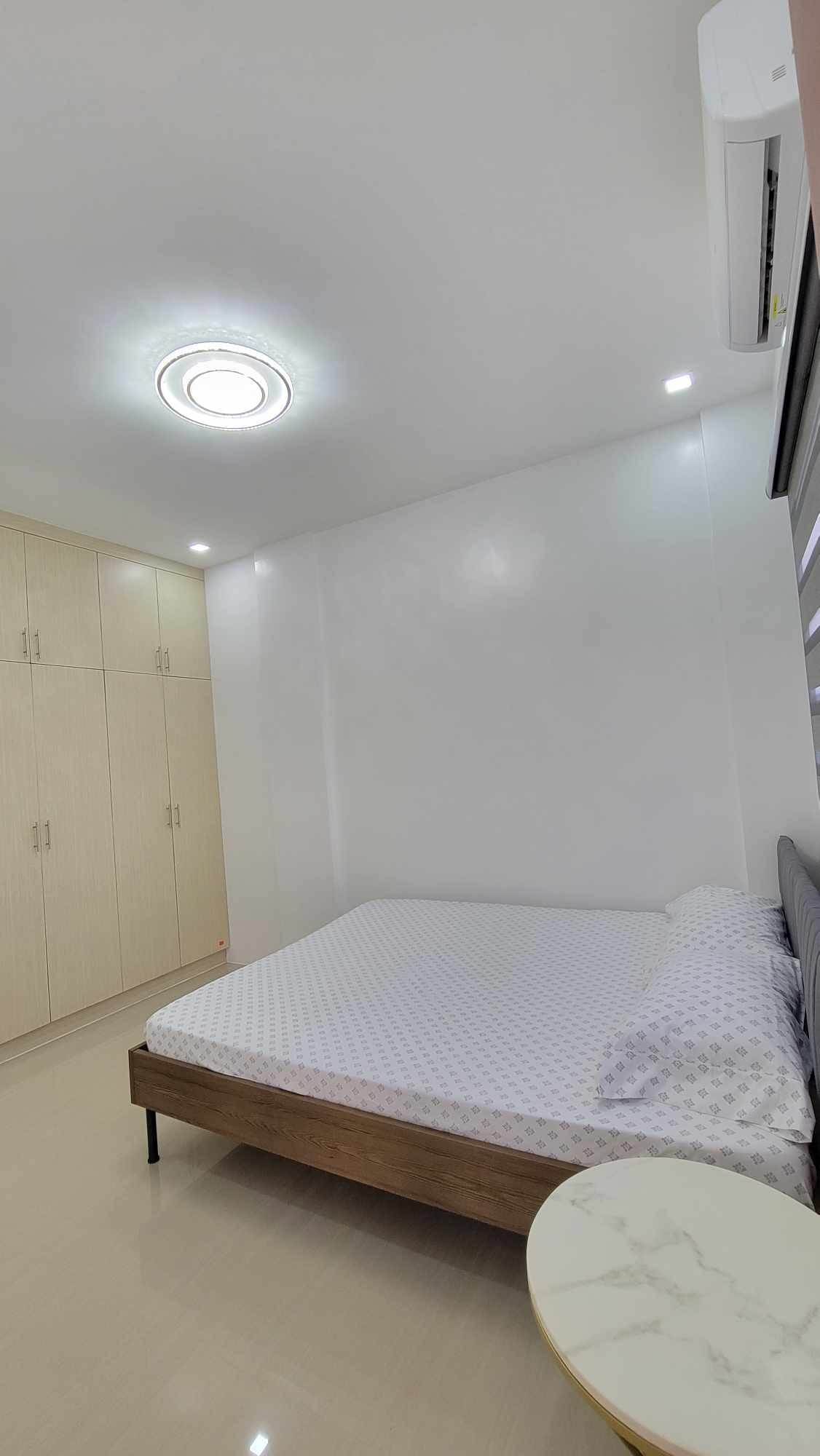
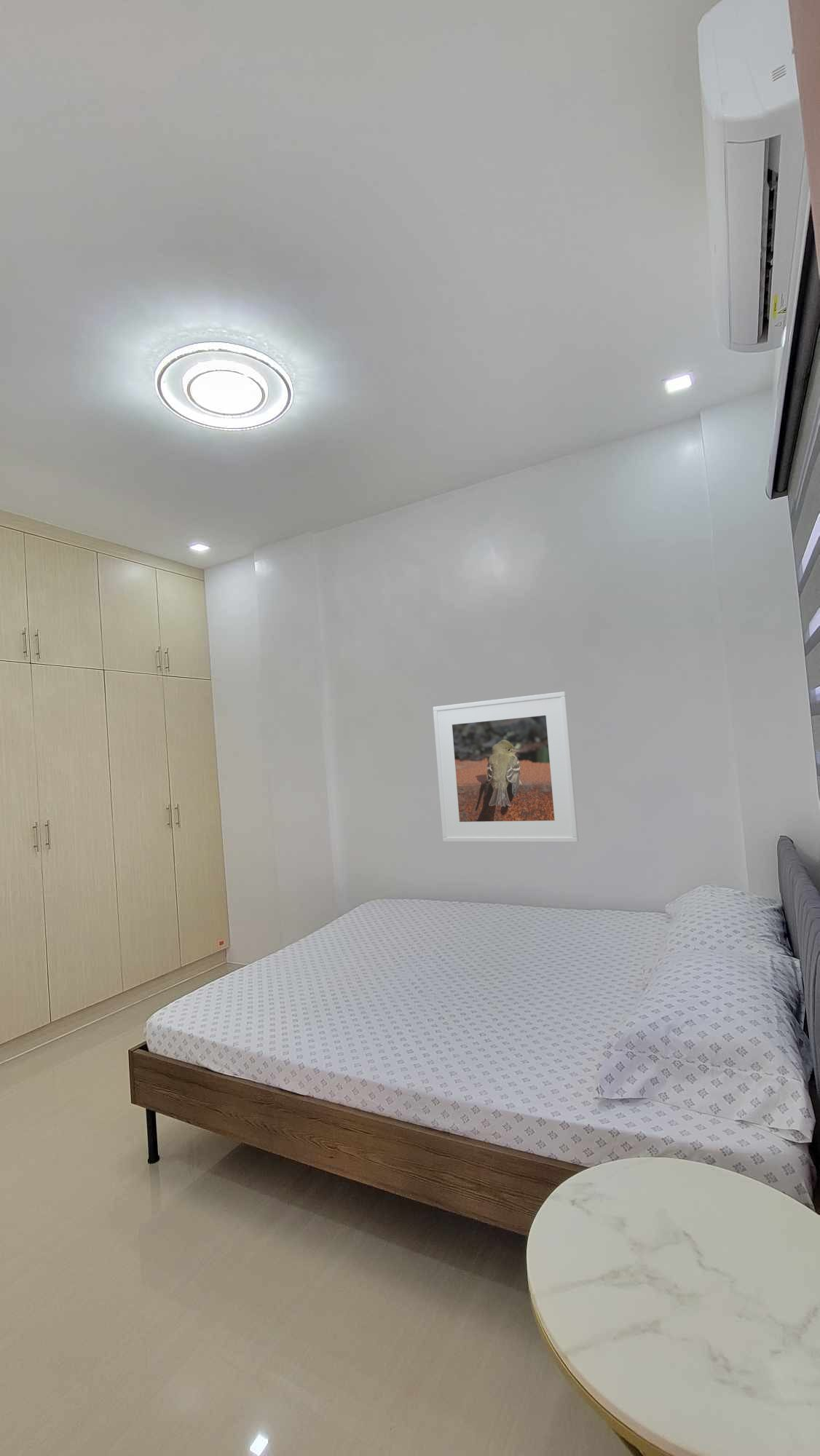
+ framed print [433,691,579,843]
